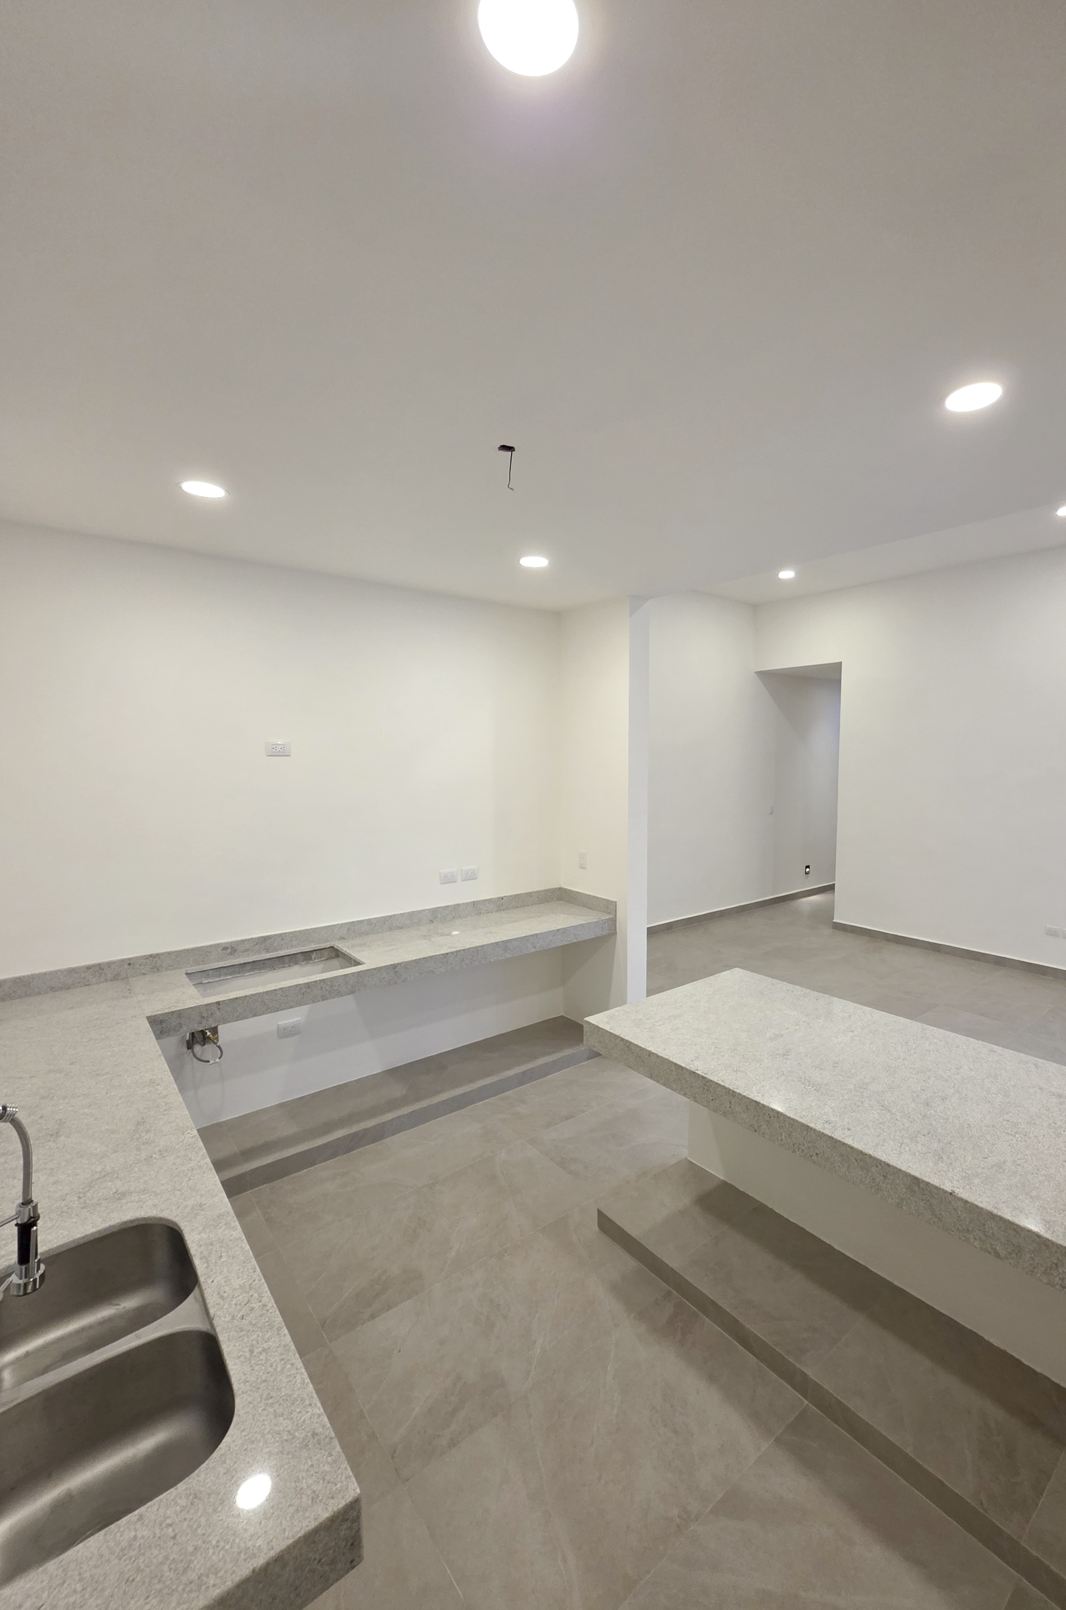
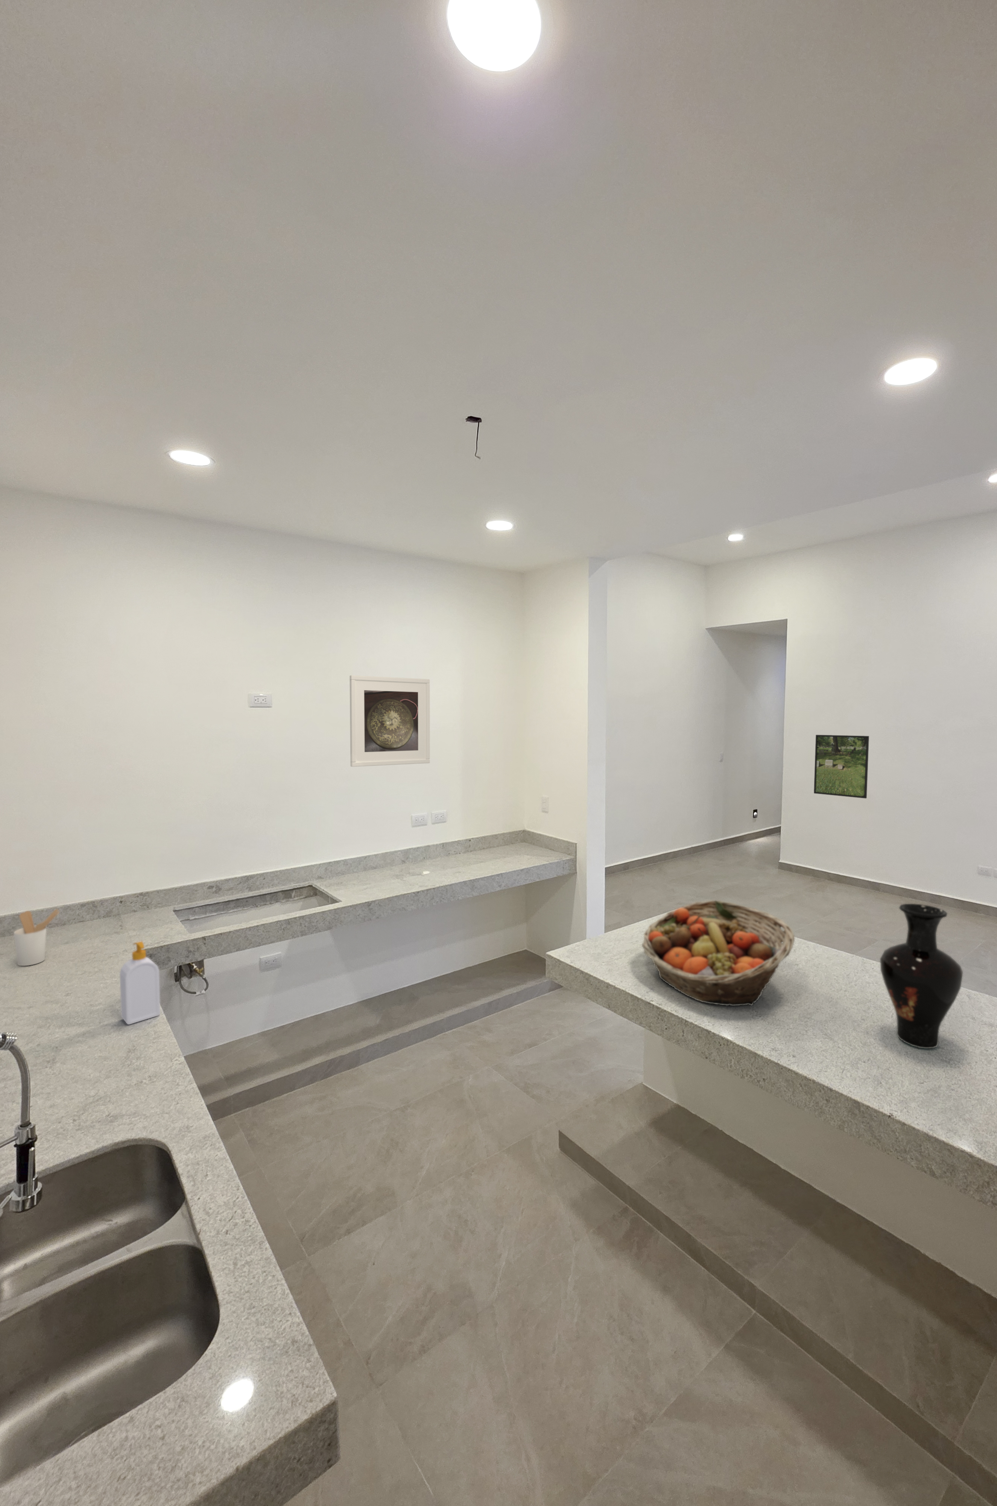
+ fruit basket [641,899,794,1006]
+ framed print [349,675,431,767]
+ vase [880,903,964,1049]
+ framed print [813,735,869,799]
+ soap bottle [119,941,160,1025]
+ utensil holder [13,908,60,966]
